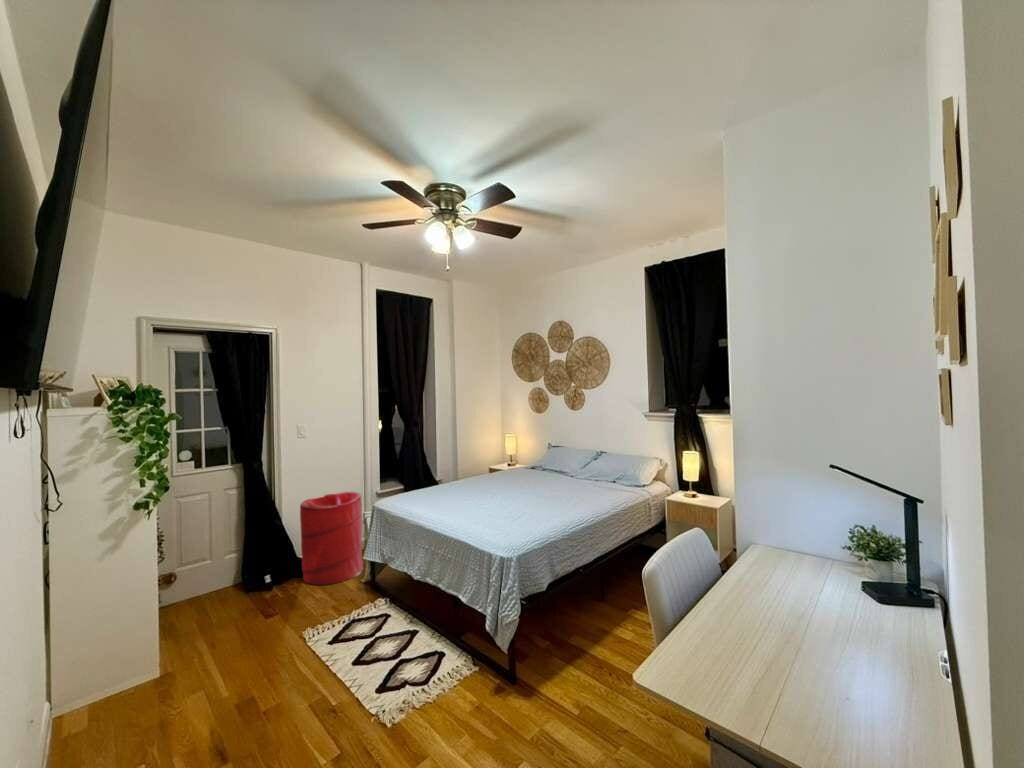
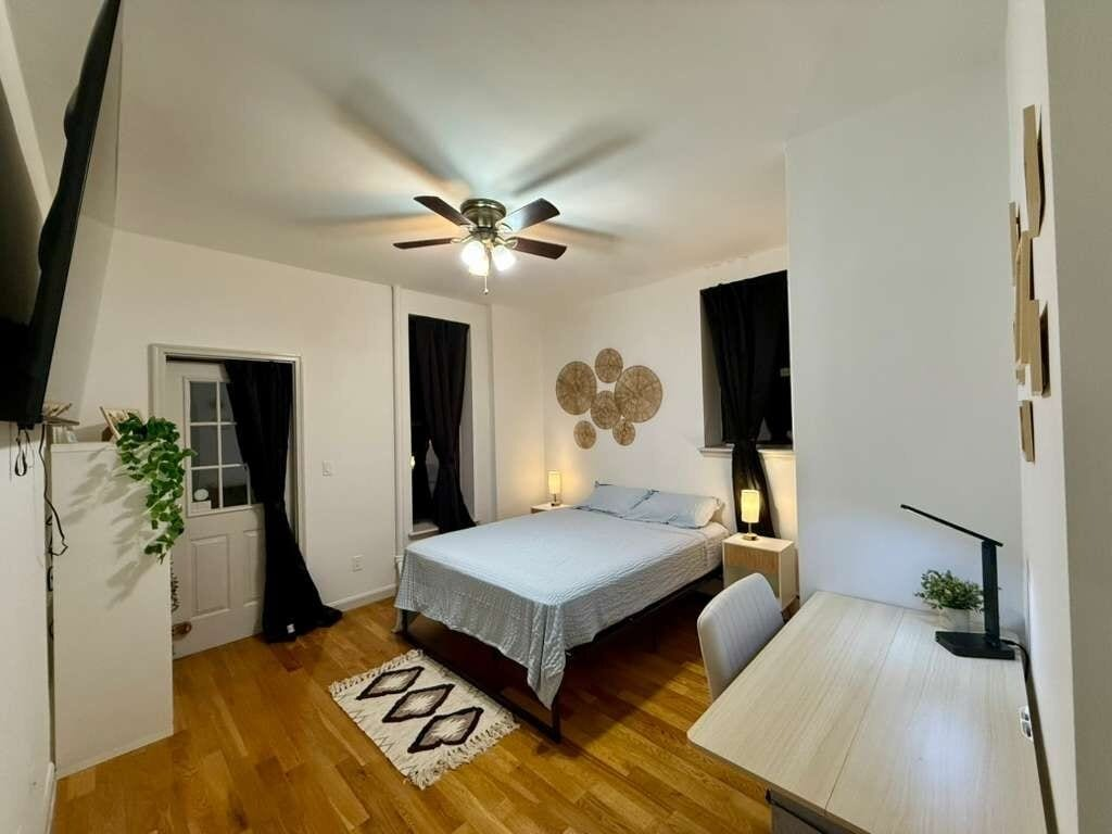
- laundry hamper [299,491,364,586]
